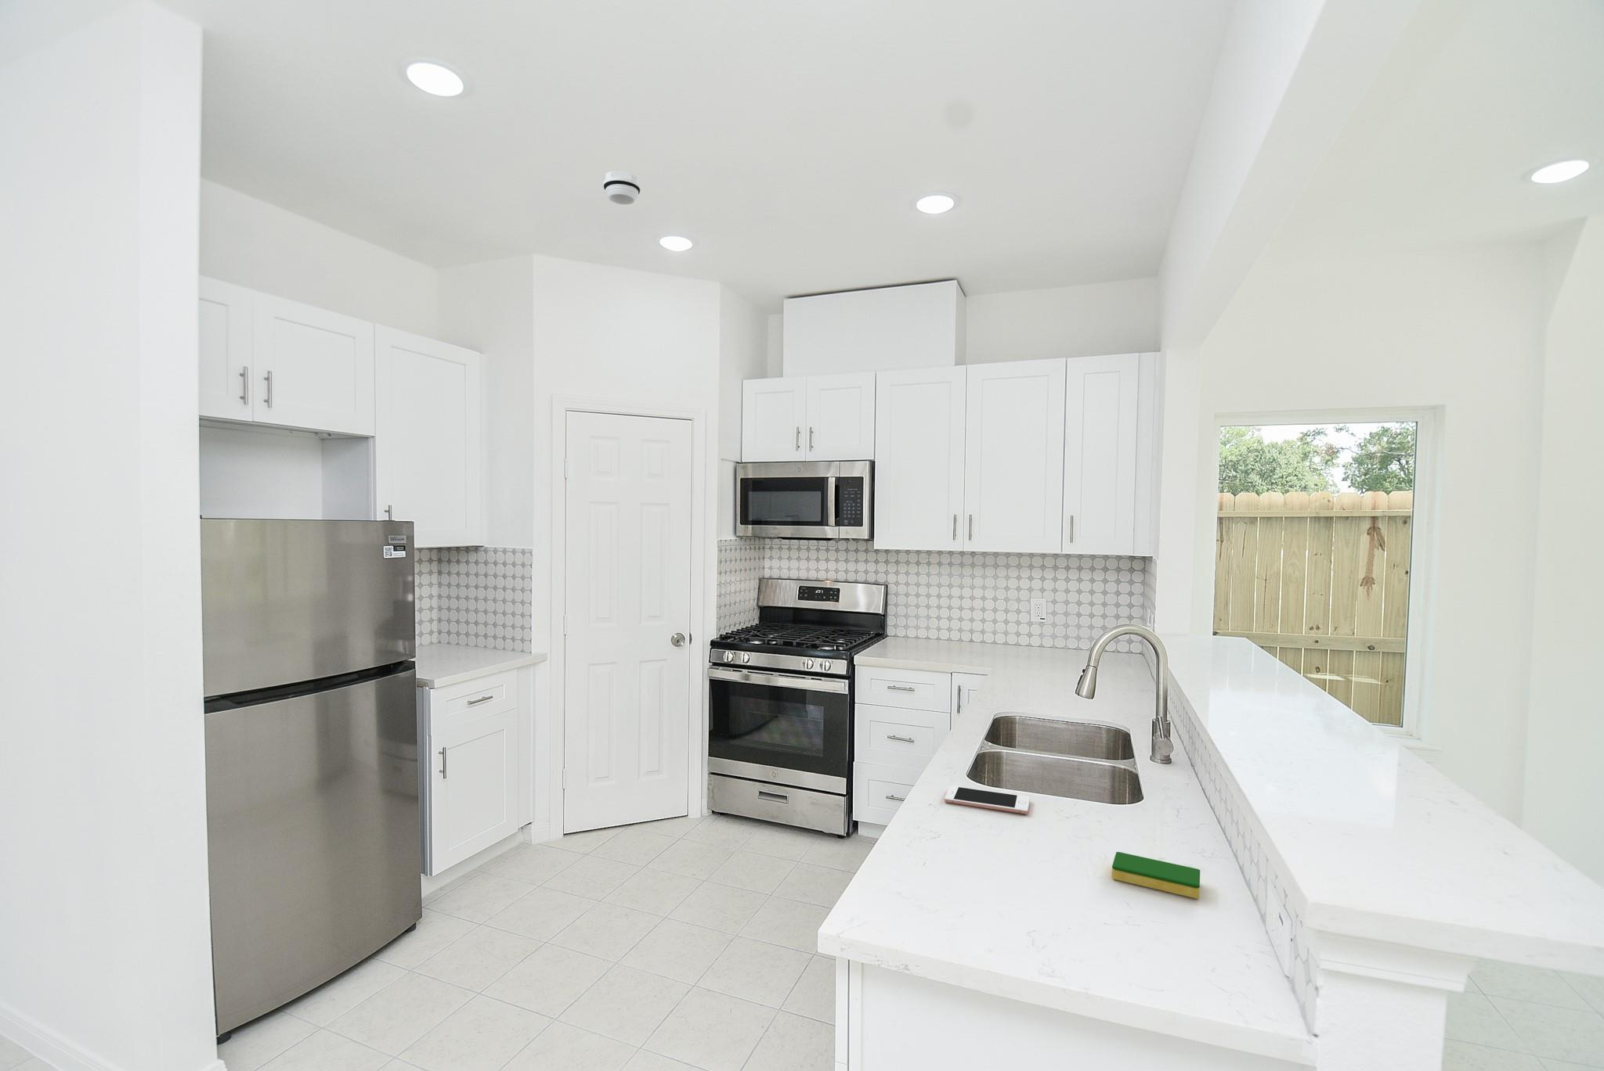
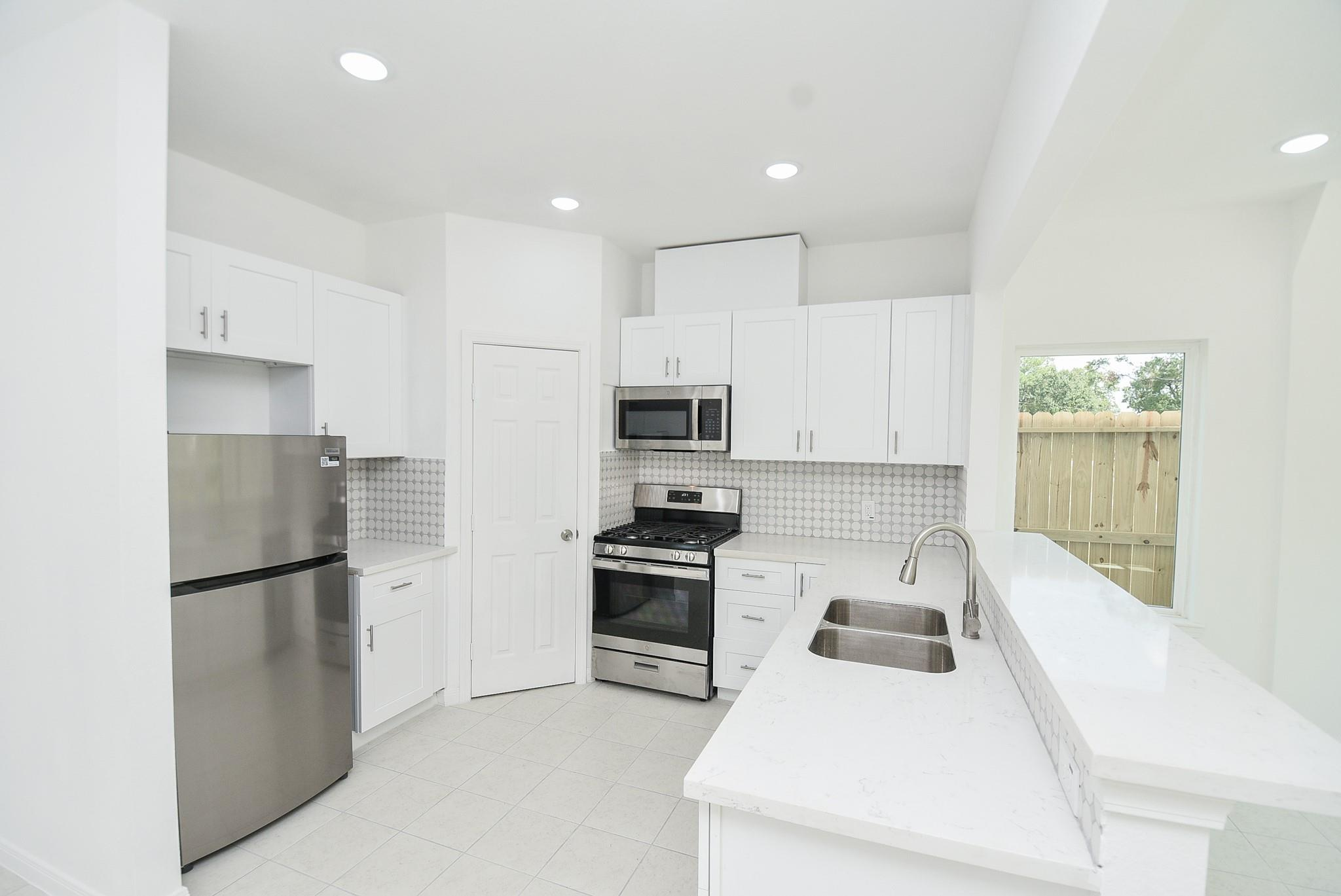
- cell phone [944,784,1031,814]
- dish sponge [1111,851,1201,899]
- smoke detector [603,170,641,206]
